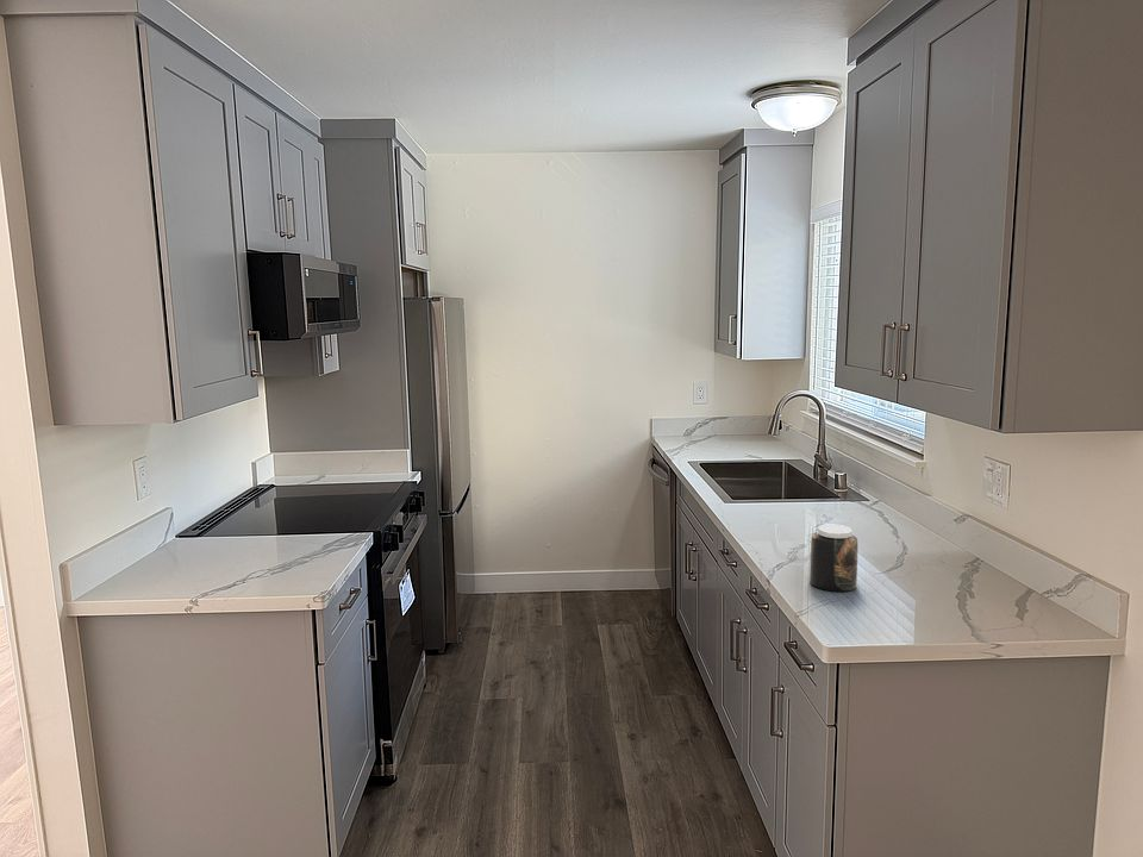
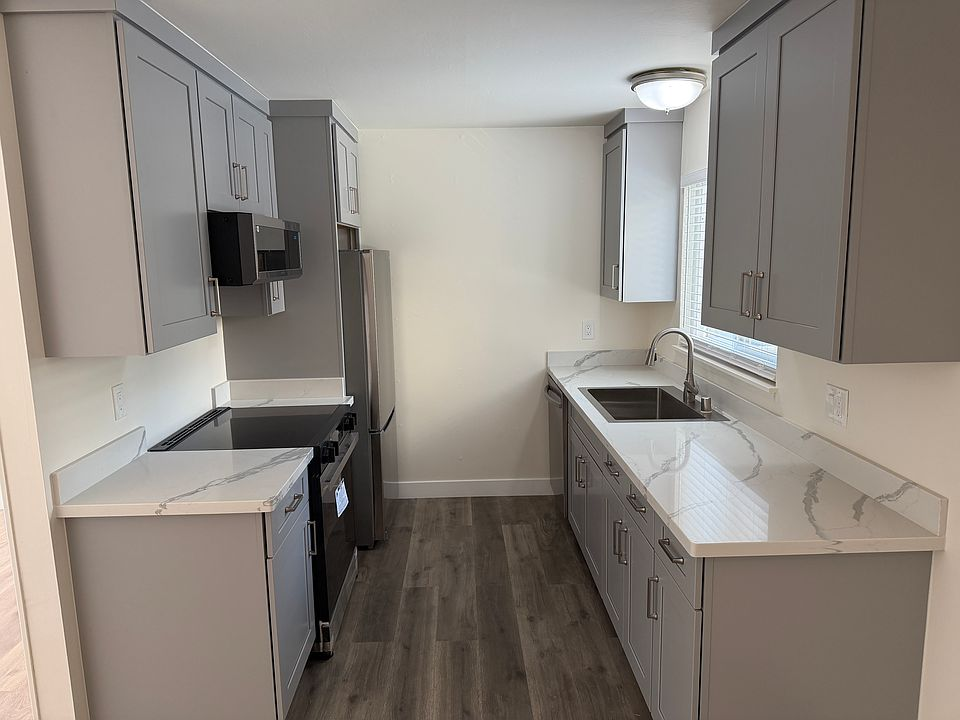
- jar [808,524,858,593]
